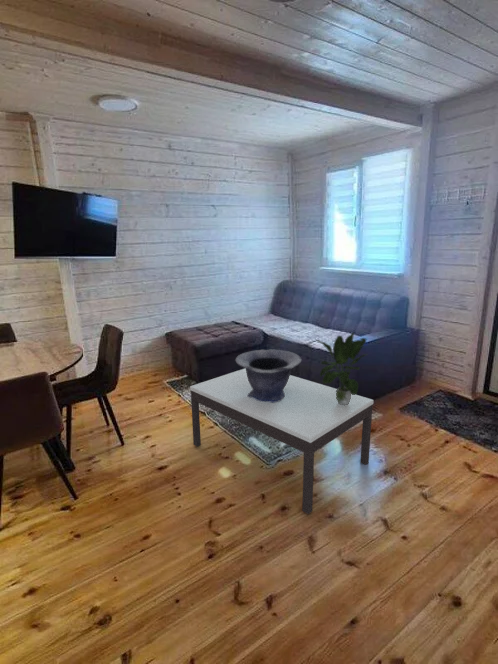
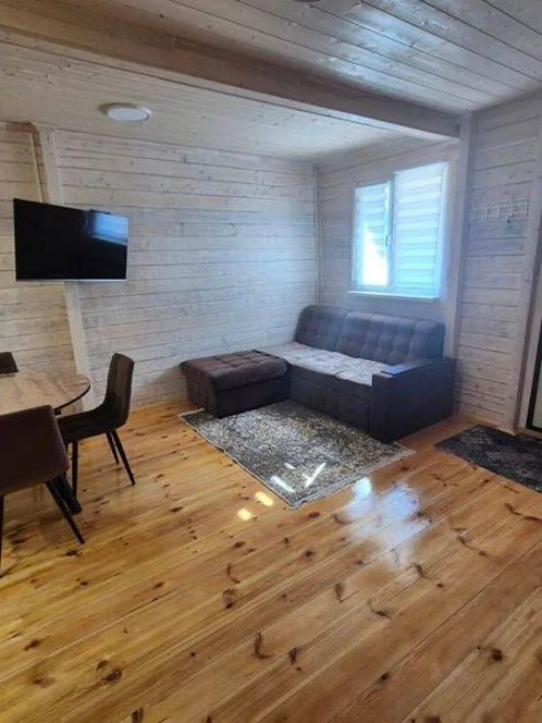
- table [189,368,375,515]
- potted plant [314,331,369,406]
- decorative bowl [234,349,303,402]
